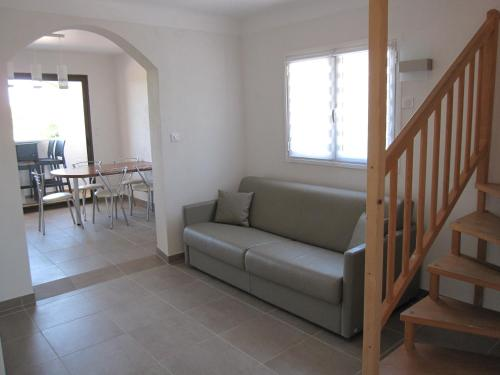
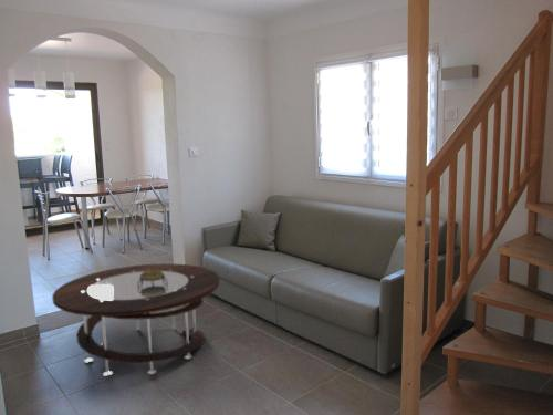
+ decorative bowl [137,270,168,288]
+ coffee table [51,262,220,377]
